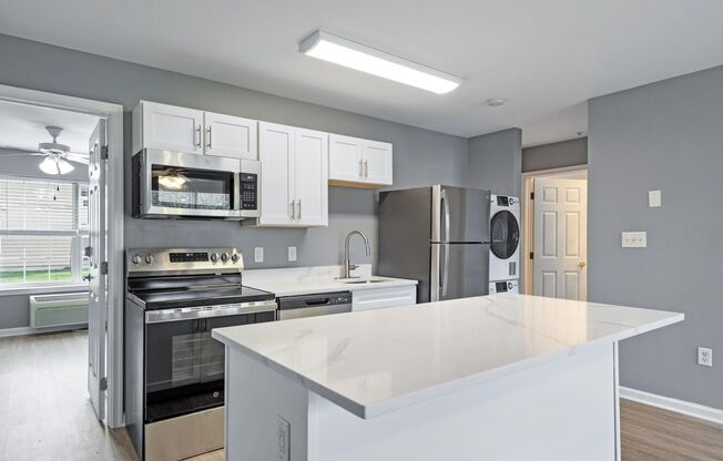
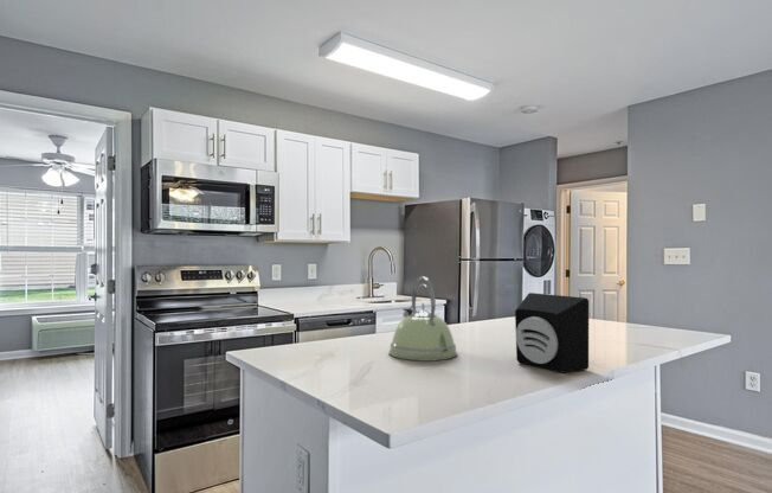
+ kettle [388,275,458,363]
+ speaker [514,292,590,373]
